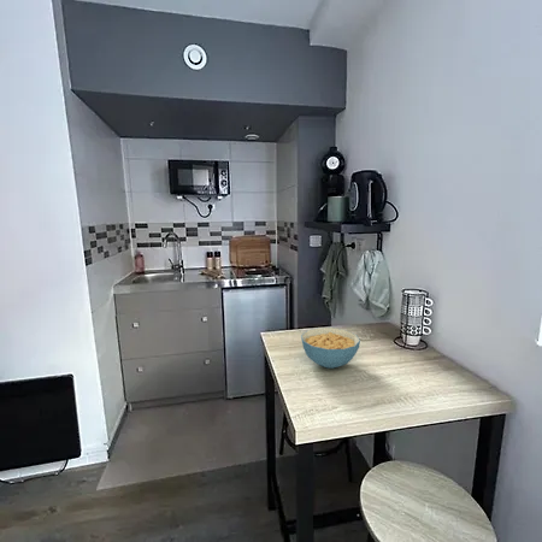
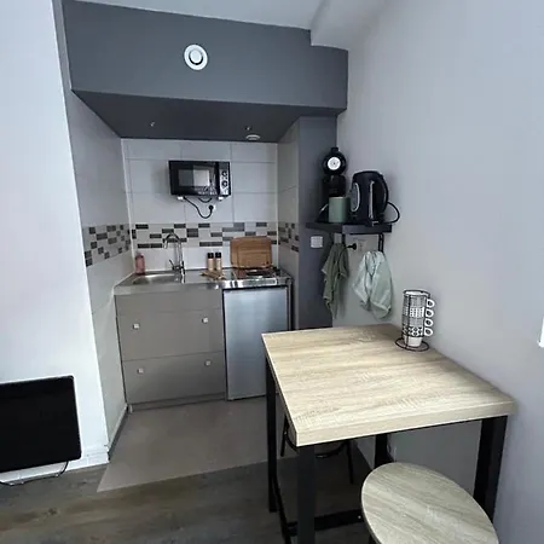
- cereal bowl [300,326,361,370]
